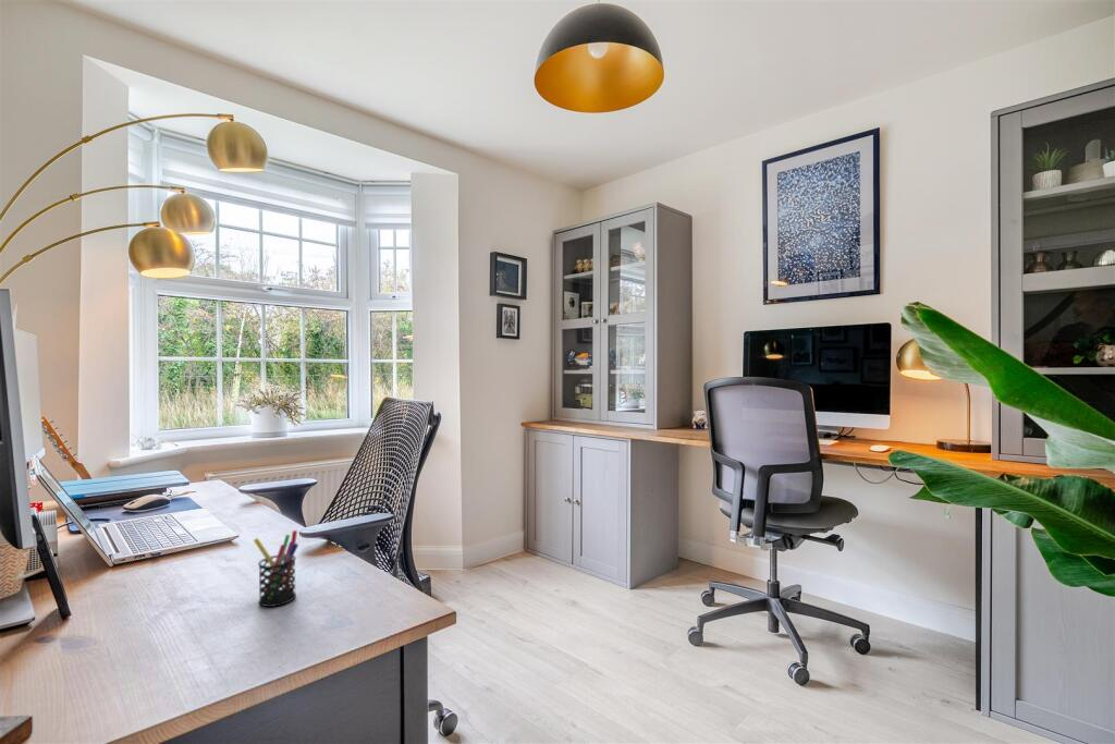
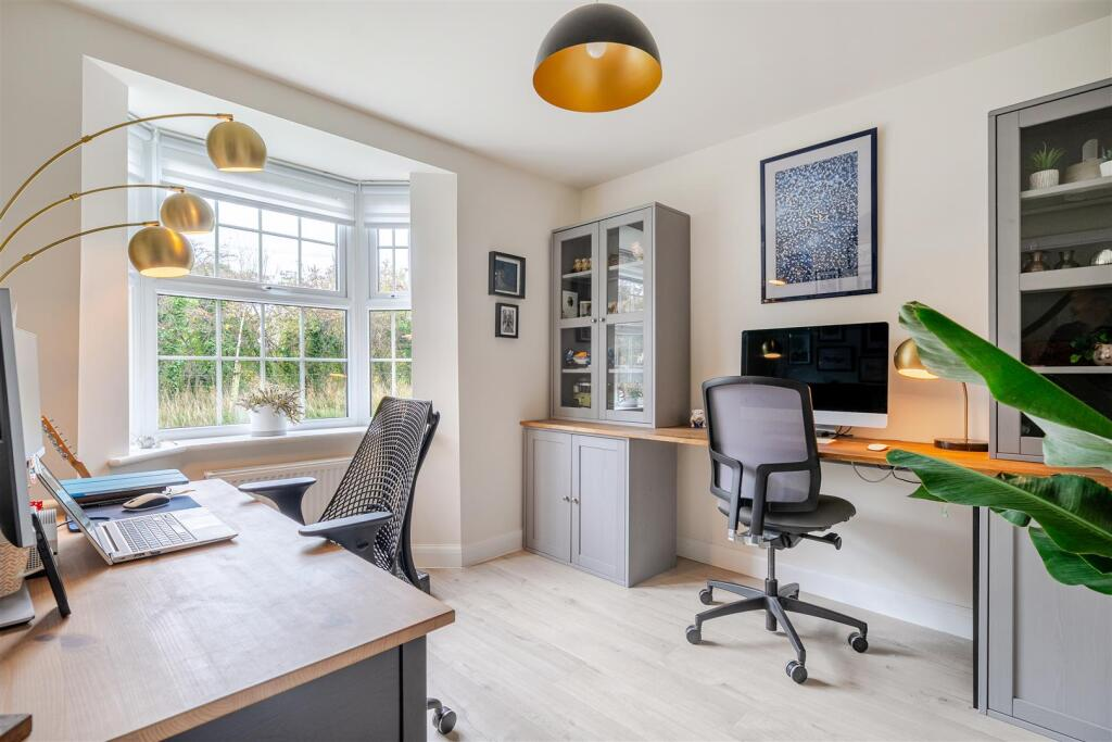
- pen holder [253,529,299,608]
